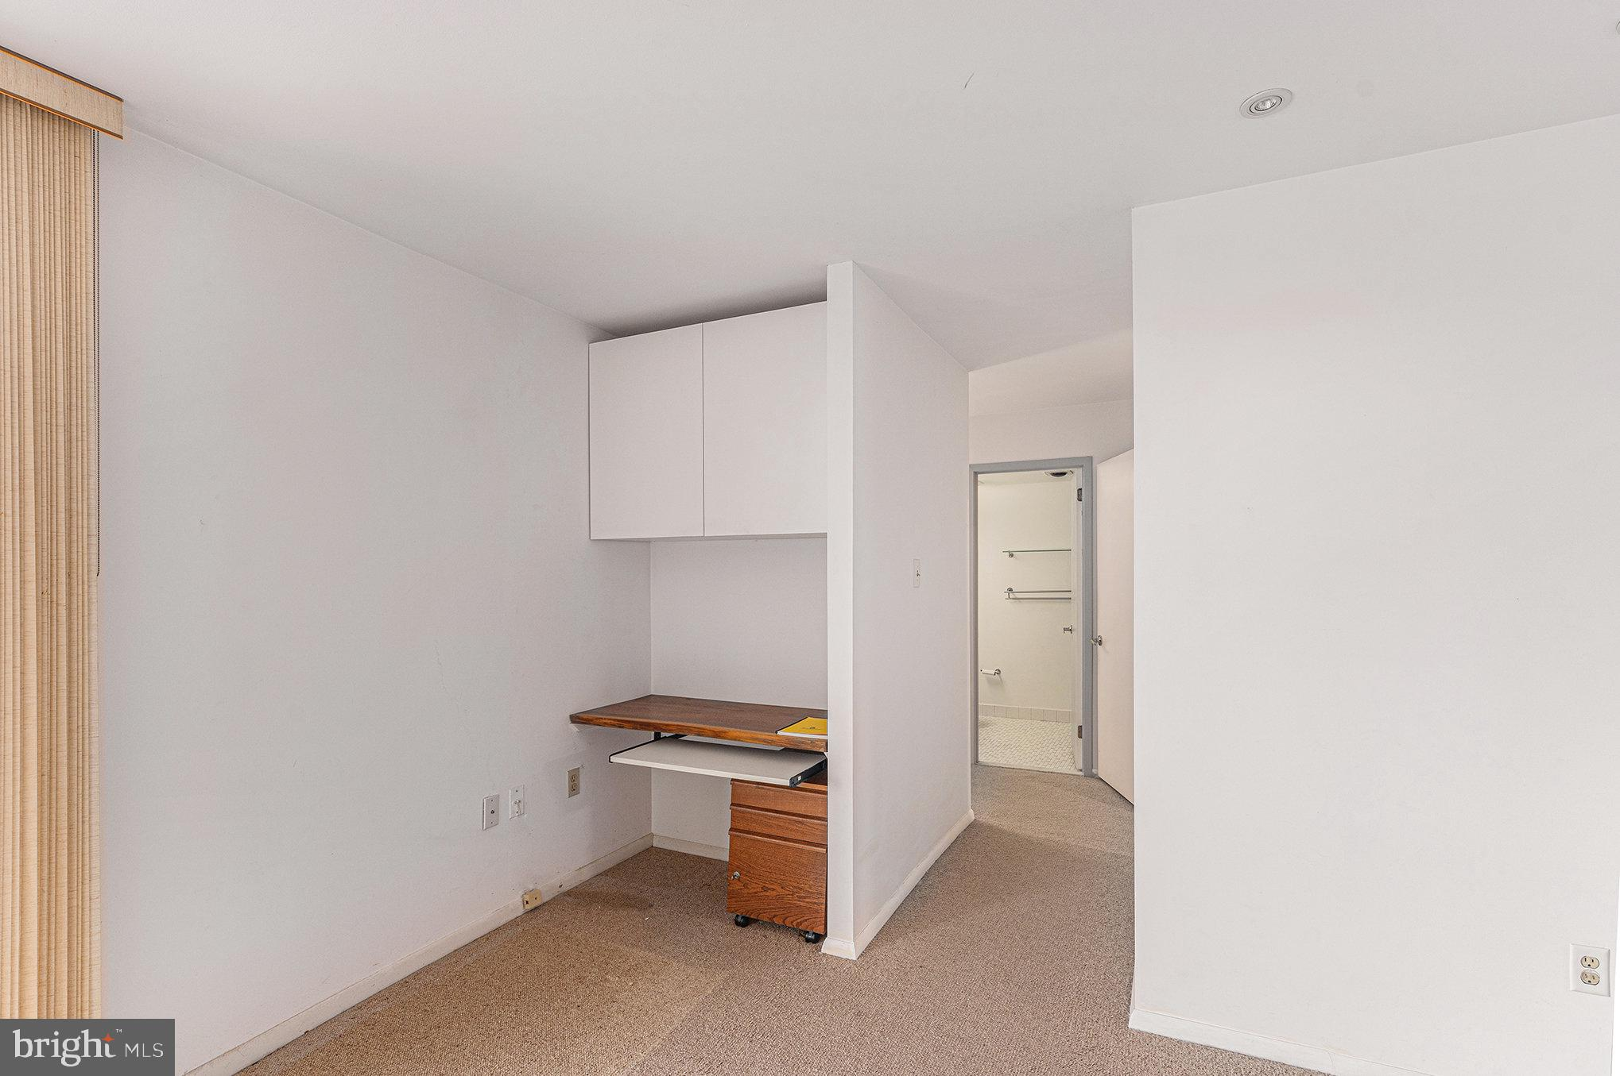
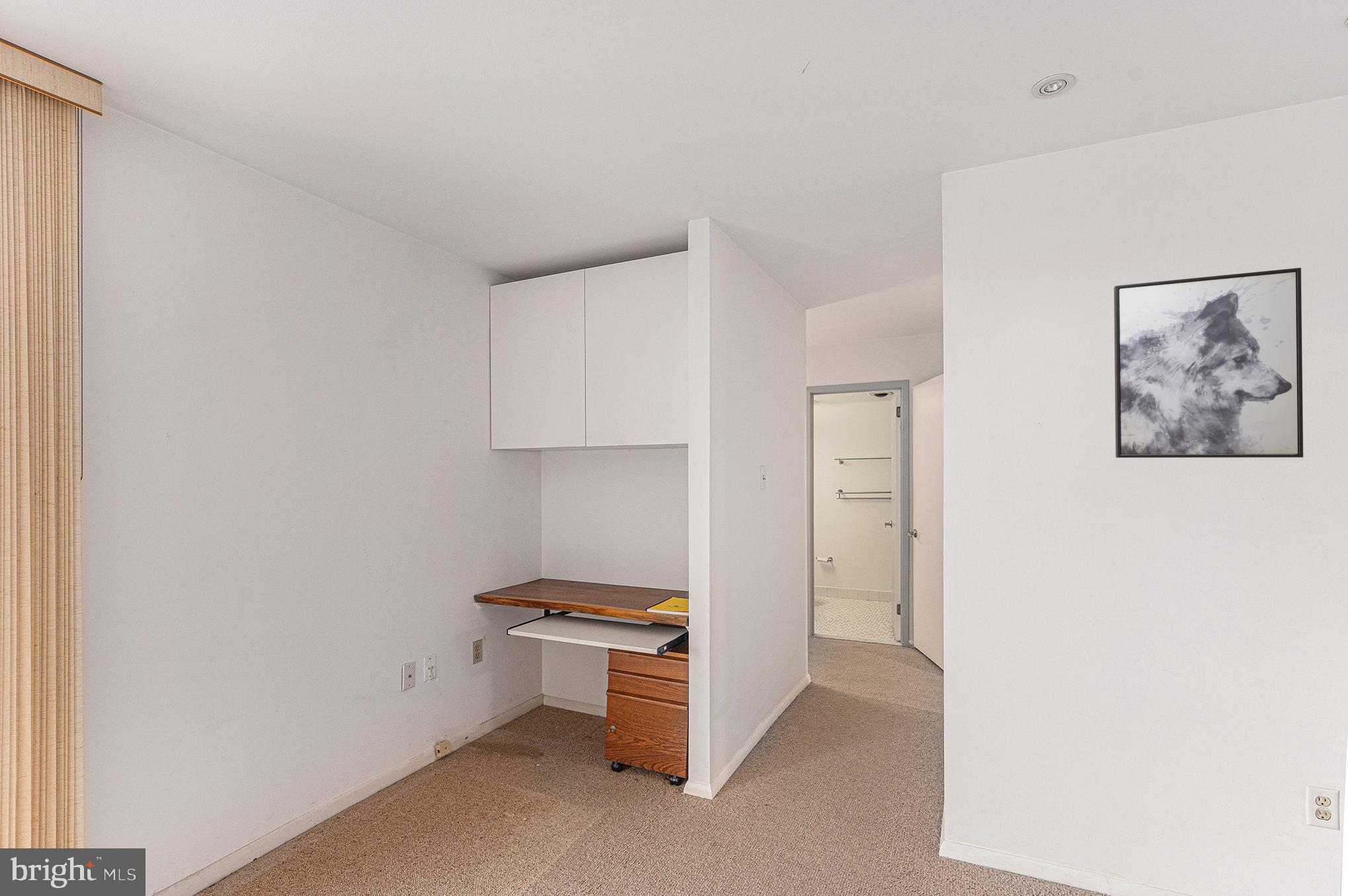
+ wall art [1113,267,1304,458]
